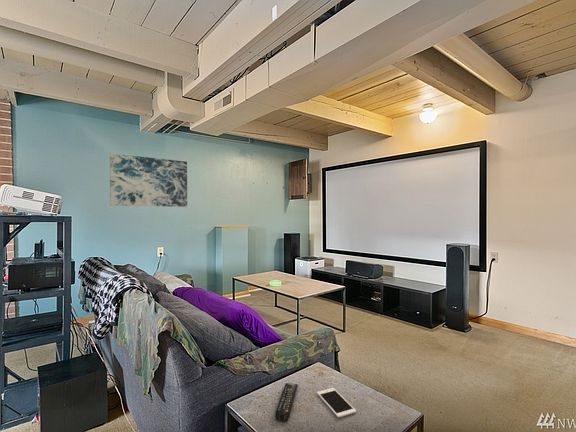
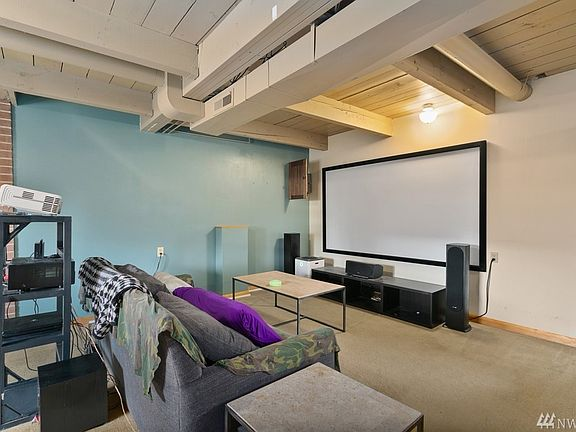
- wall art [109,152,188,208]
- cell phone [316,387,357,418]
- remote control [274,382,299,423]
